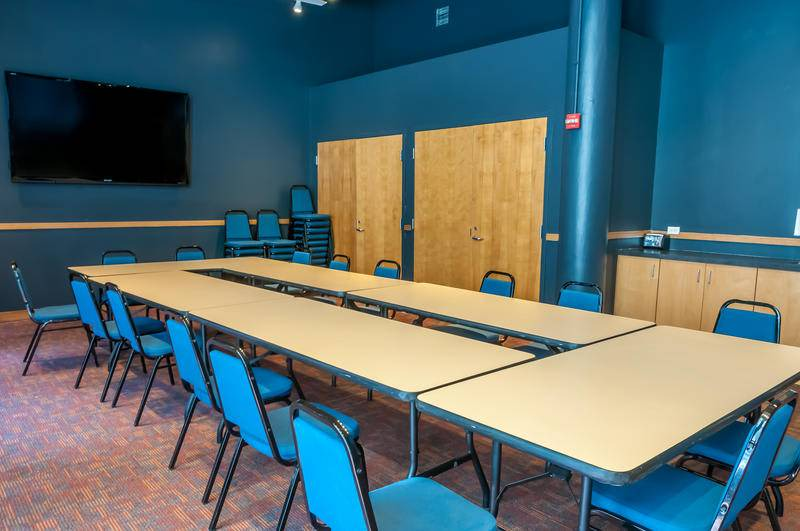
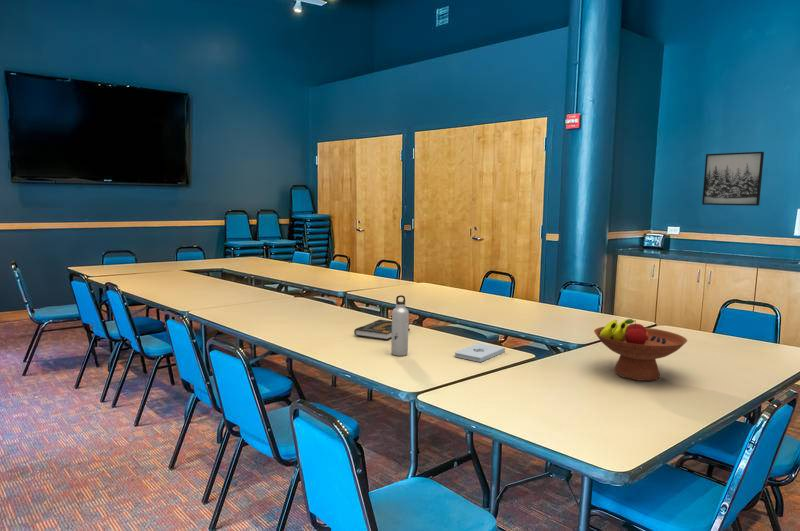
+ notebook [353,319,411,341]
+ notepad [454,342,506,363]
+ fruit bowl [593,318,688,382]
+ water bottle [390,294,410,357]
+ wall art [701,151,765,207]
